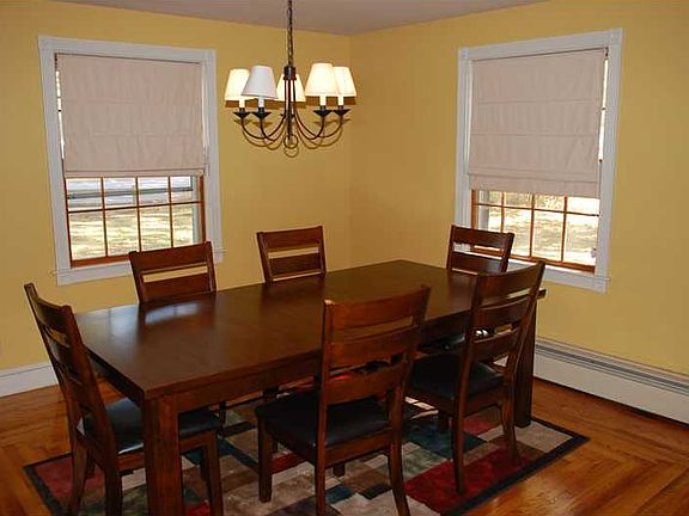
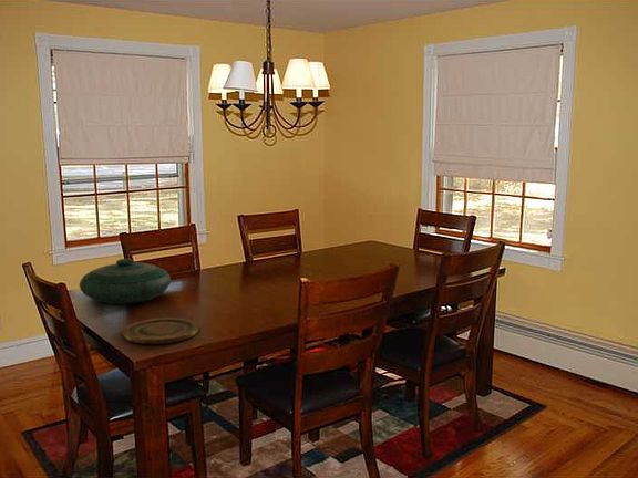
+ plate [122,318,199,345]
+ decorative bowl [79,258,172,305]
